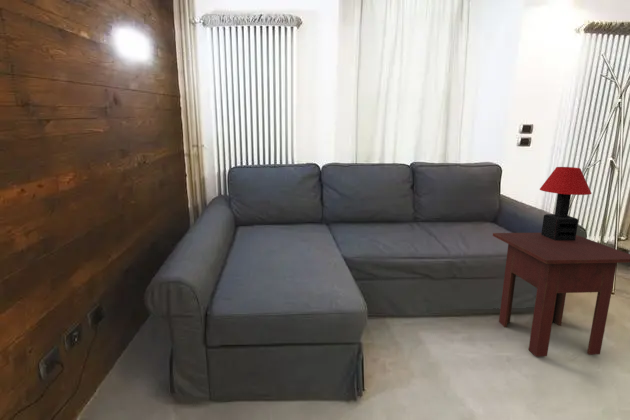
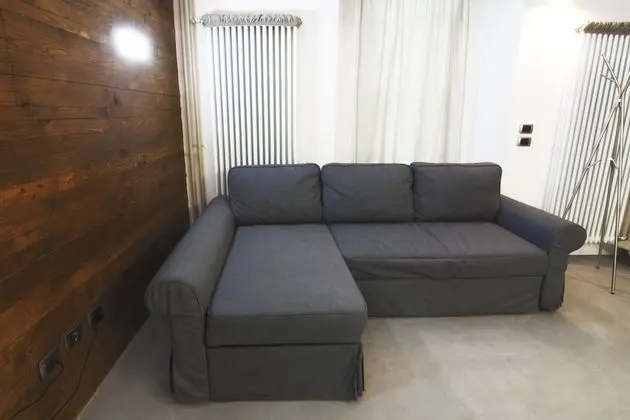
- side table [492,232,630,358]
- table lamp [539,166,592,240]
